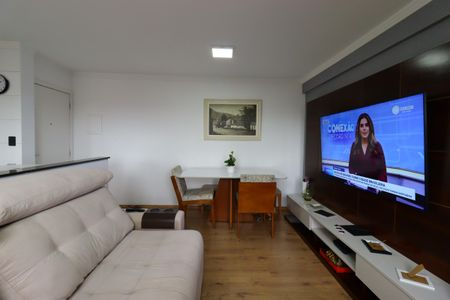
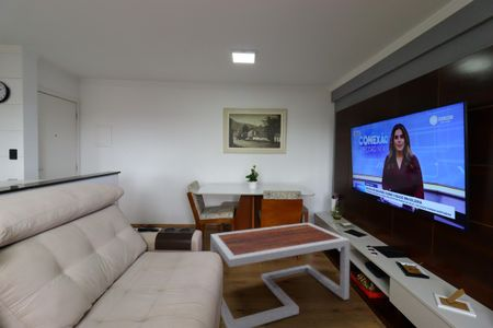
+ coffee table [209,222,351,328]
